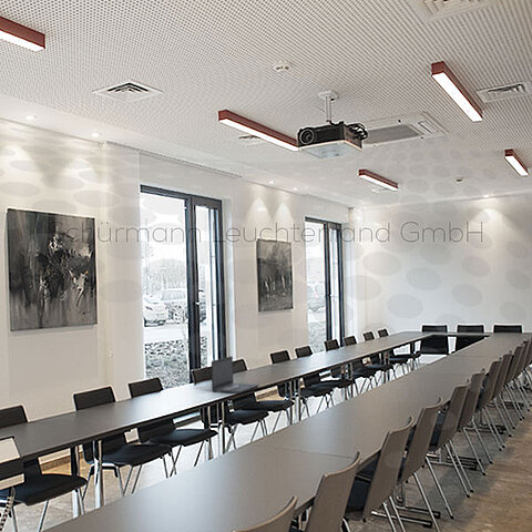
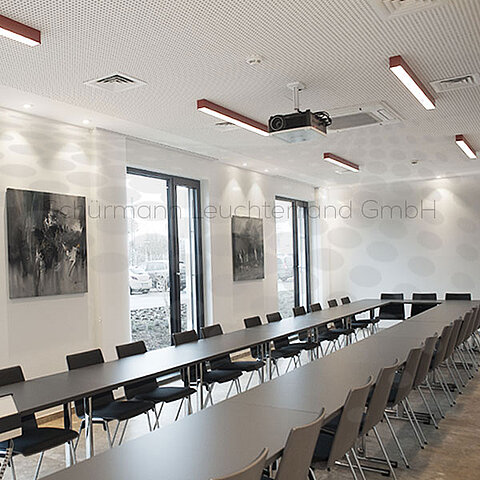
- laptop [211,356,260,395]
